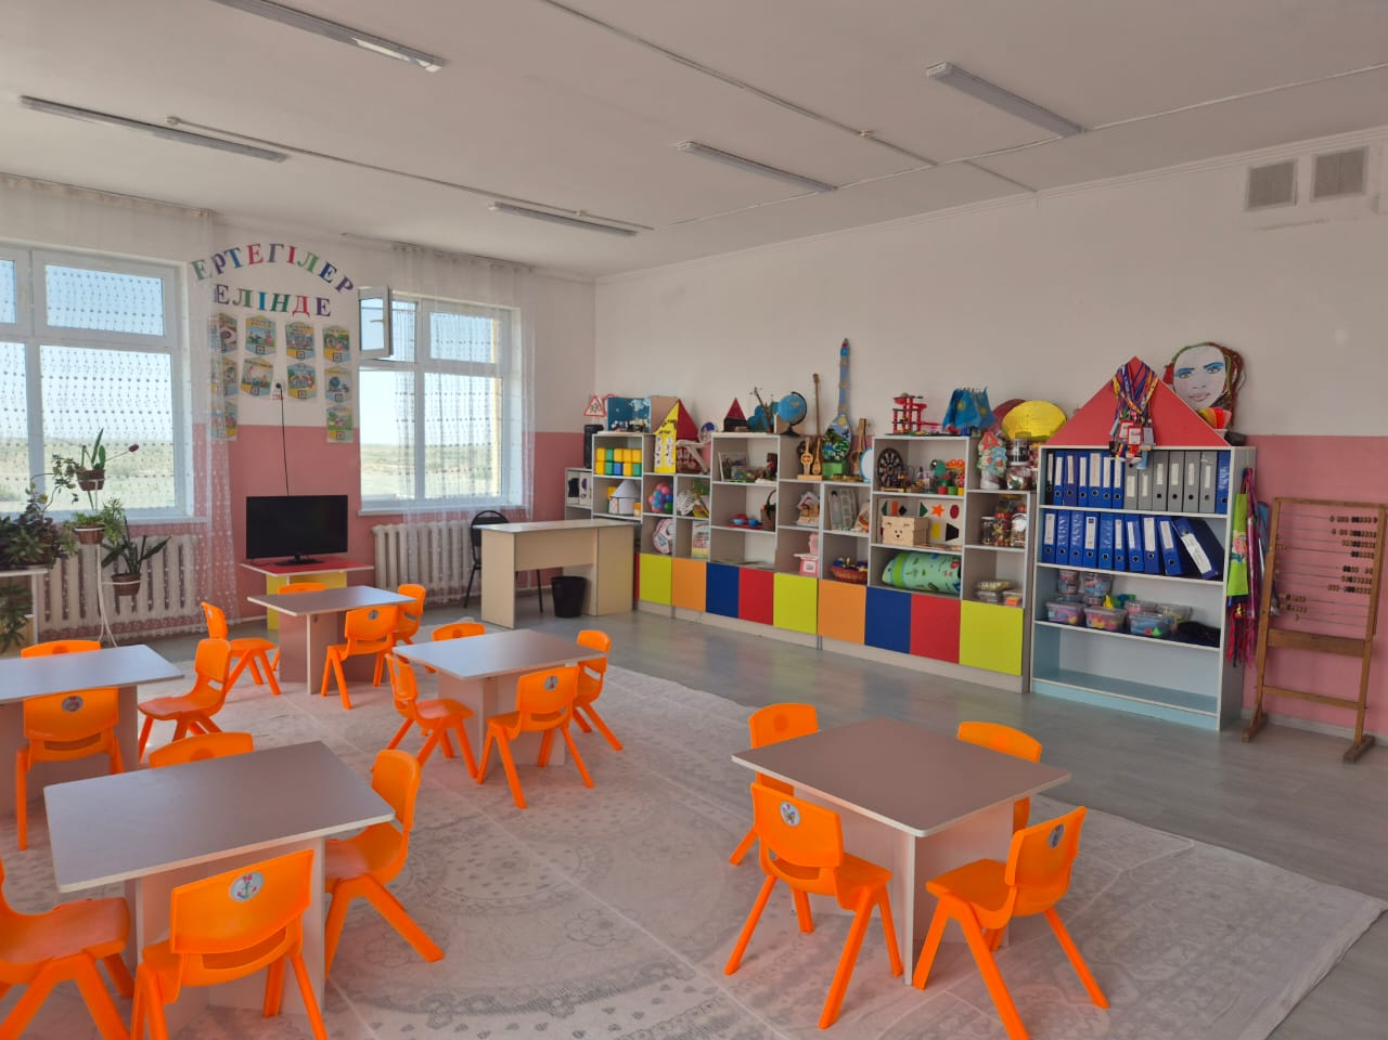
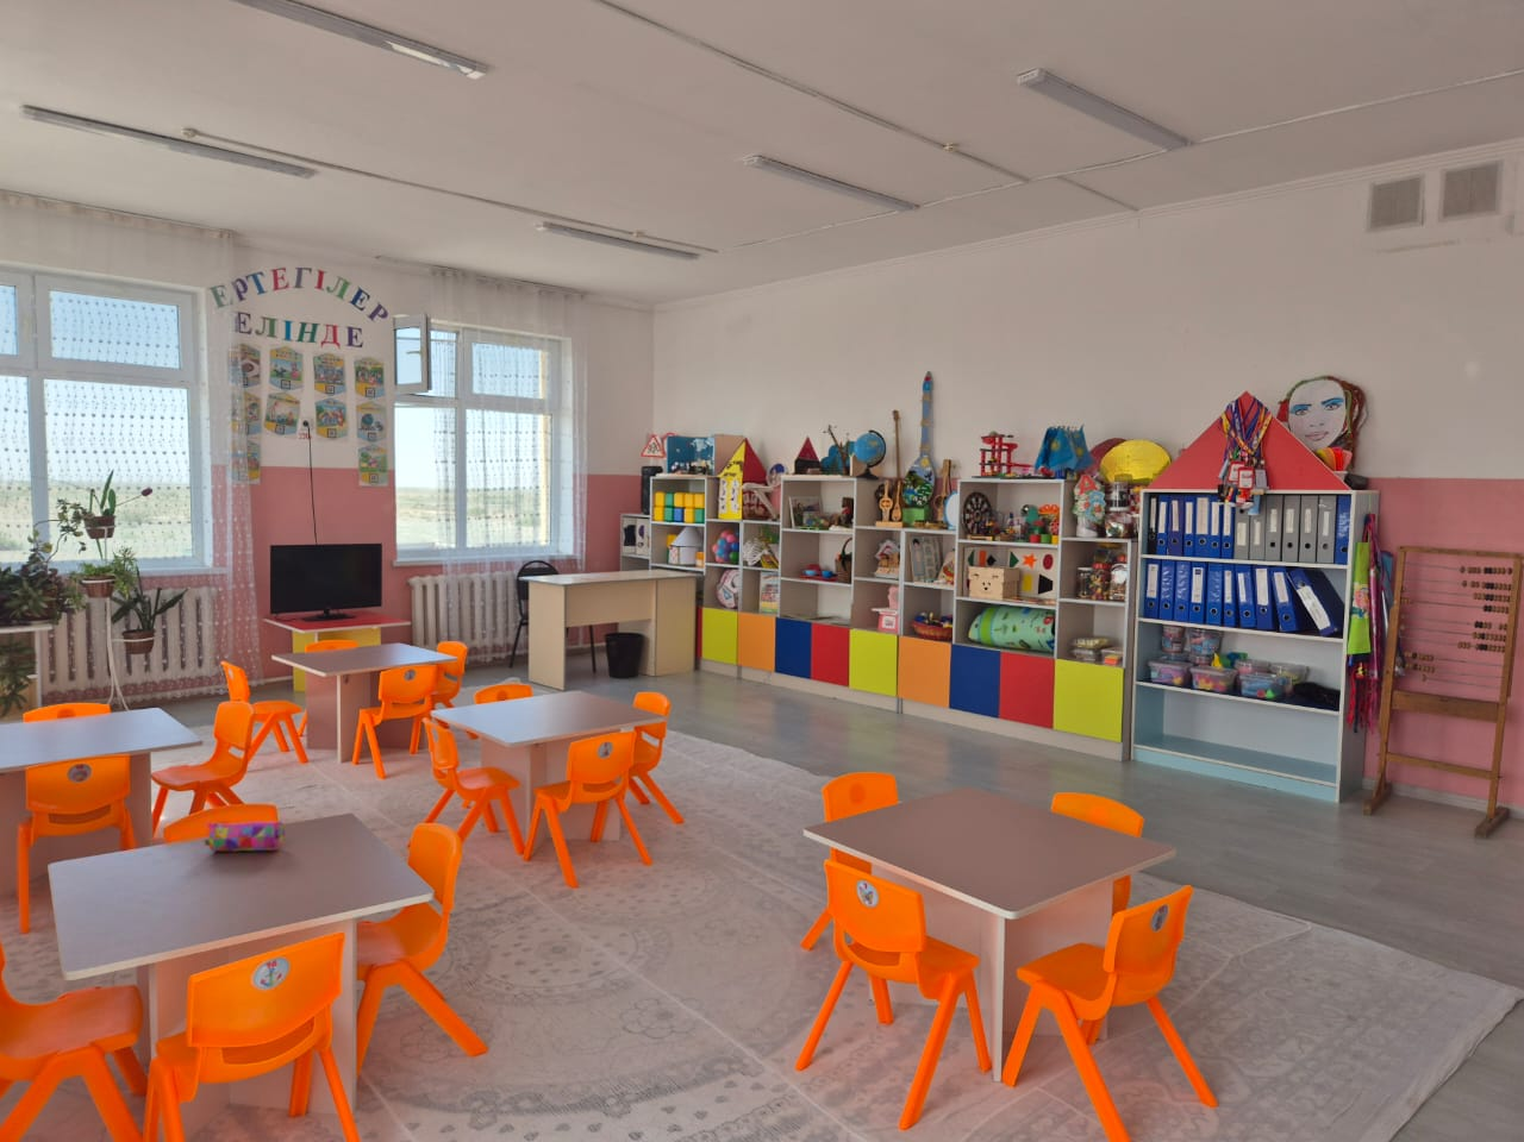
+ pencil case [204,821,286,853]
